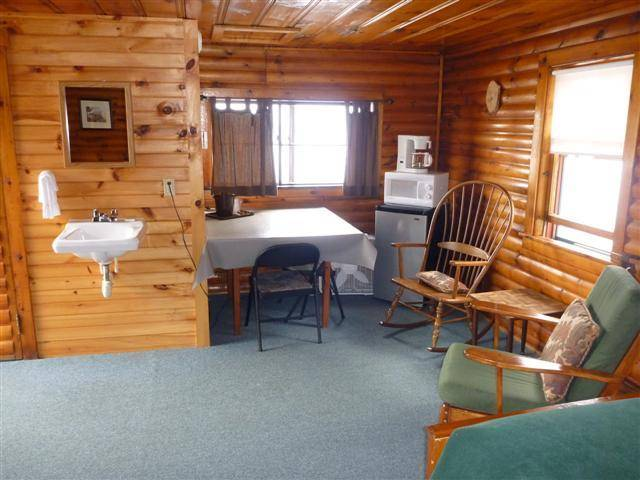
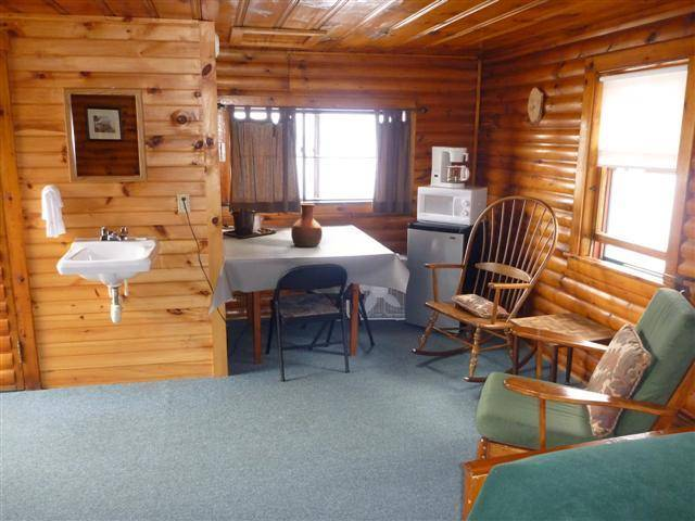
+ vase [290,203,324,249]
